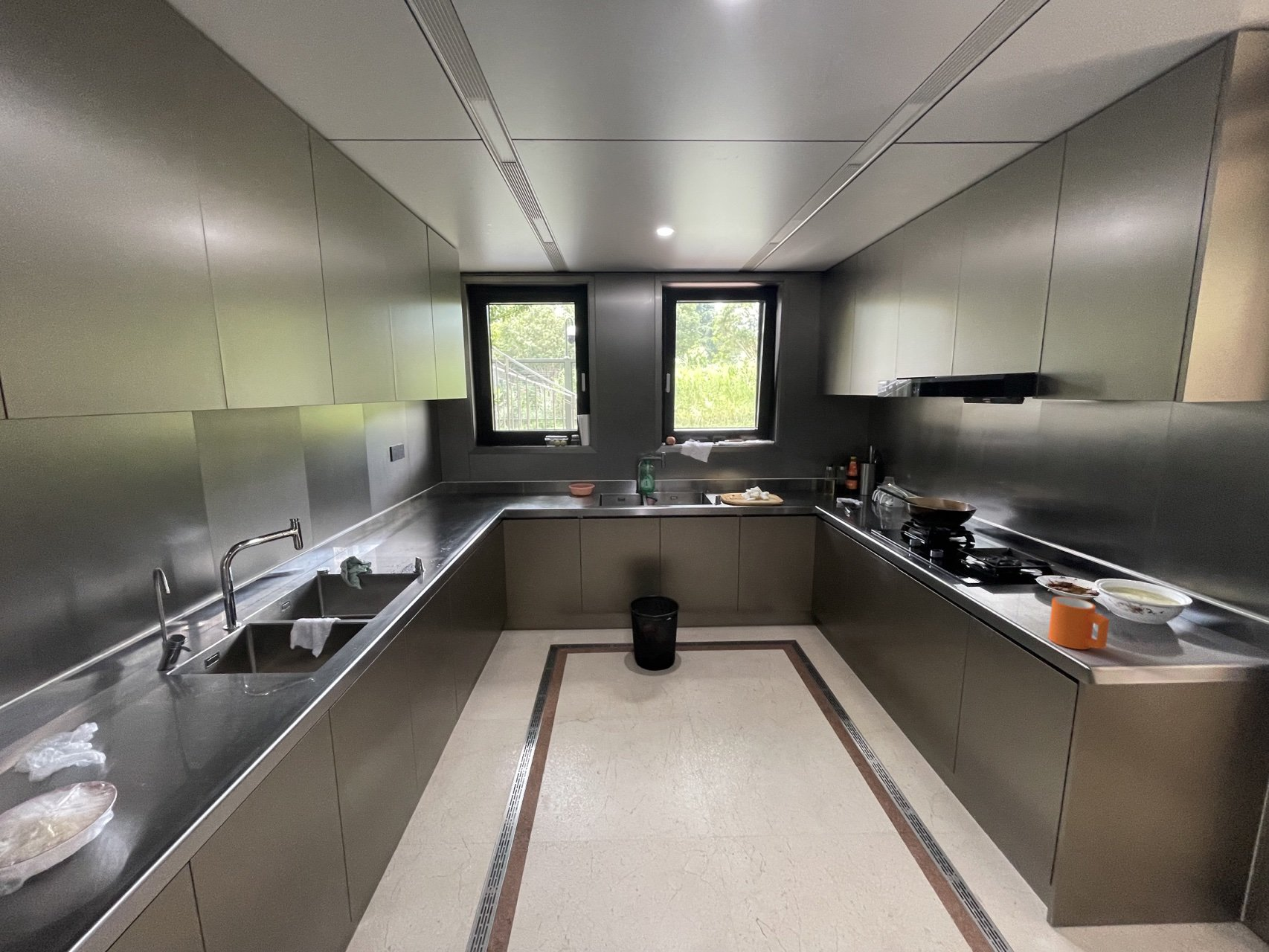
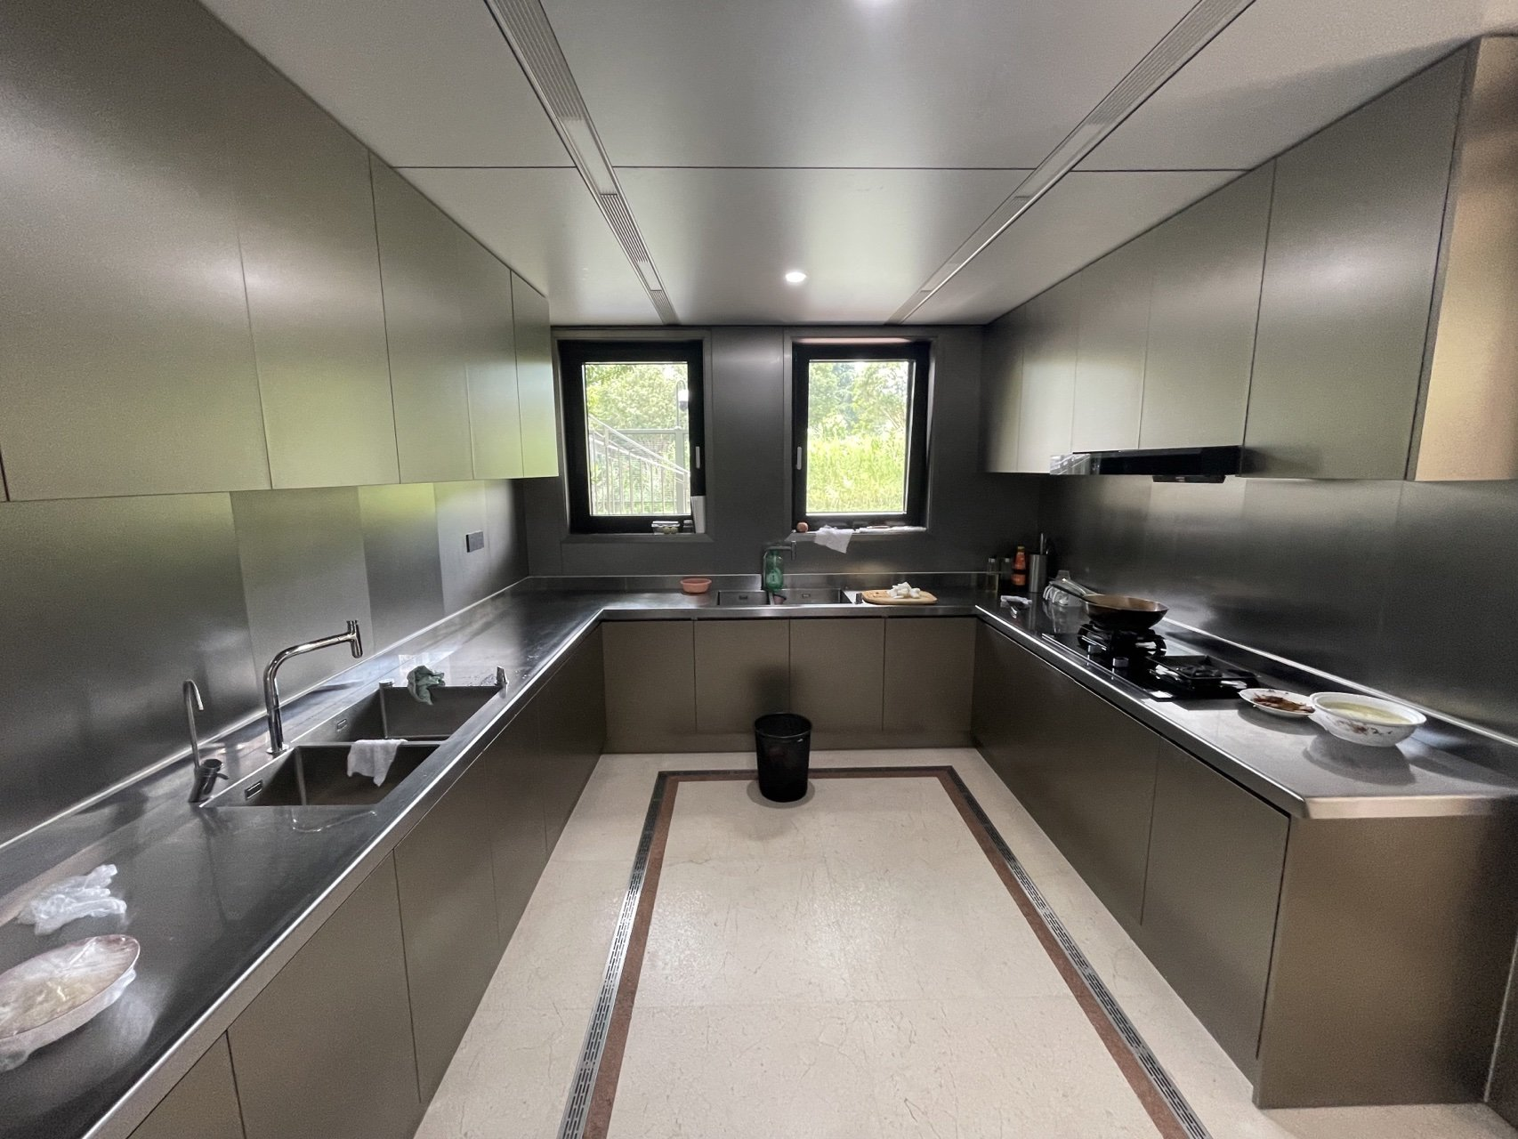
- mug [1047,596,1110,650]
